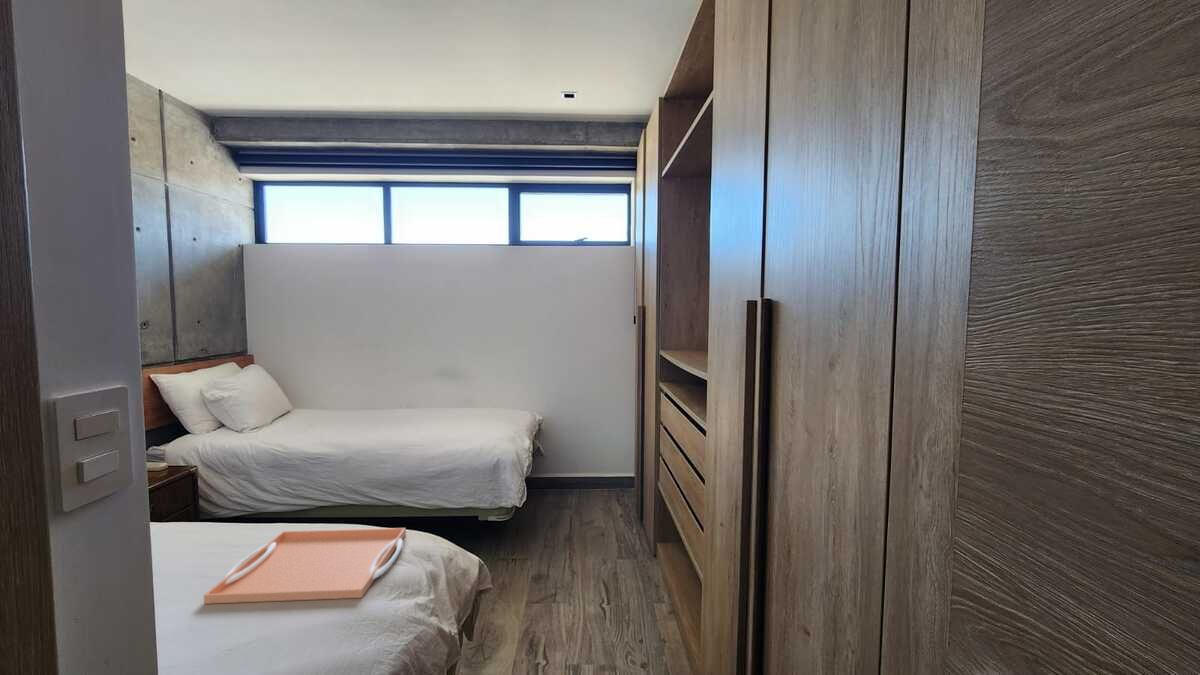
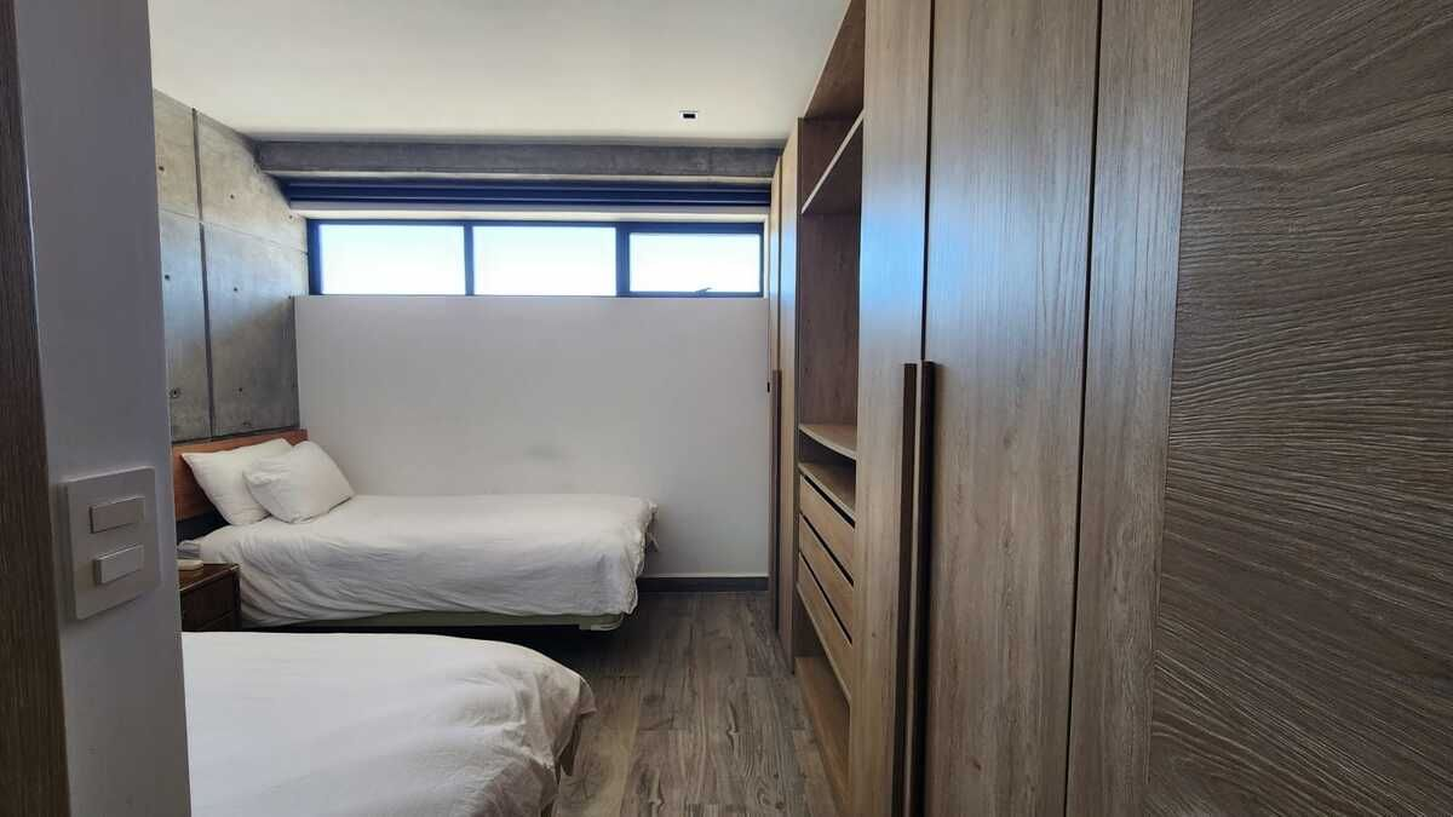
- serving tray [203,527,407,605]
